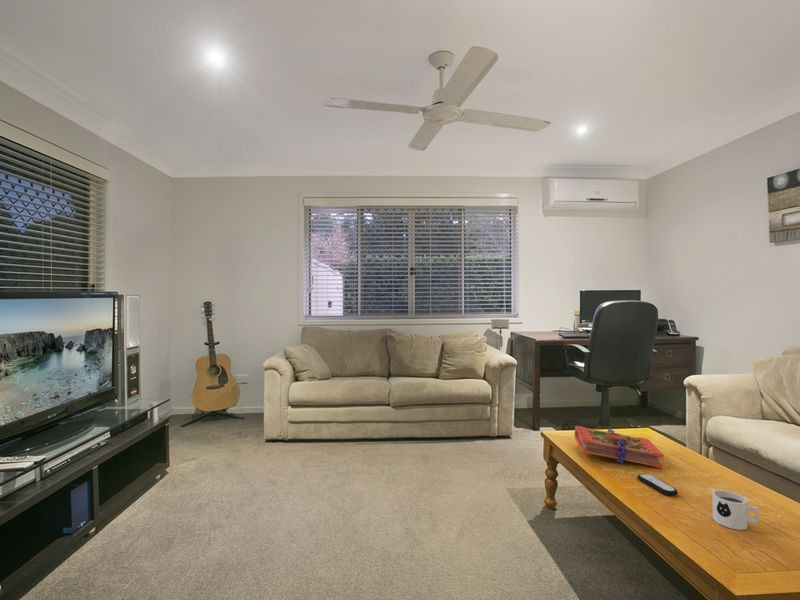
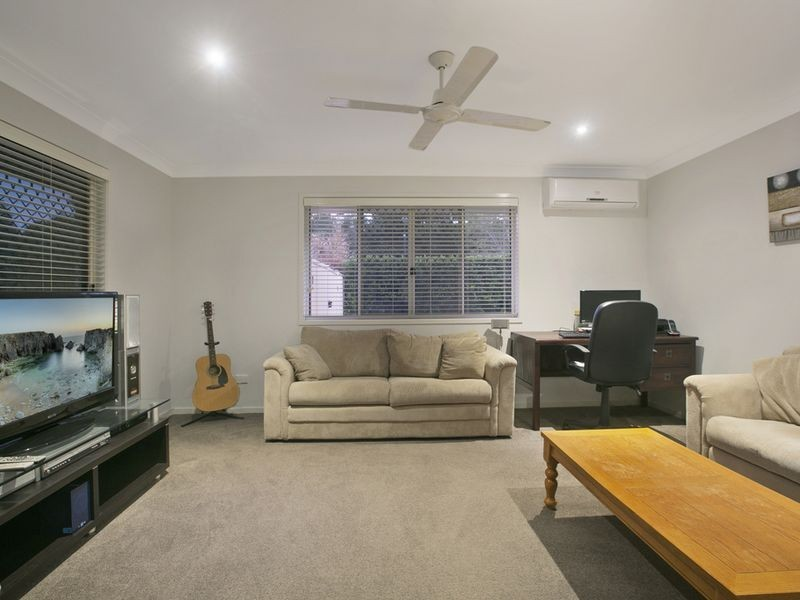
- remote control [637,473,679,497]
- mug [711,489,759,531]
- book [573,425,665,469]
